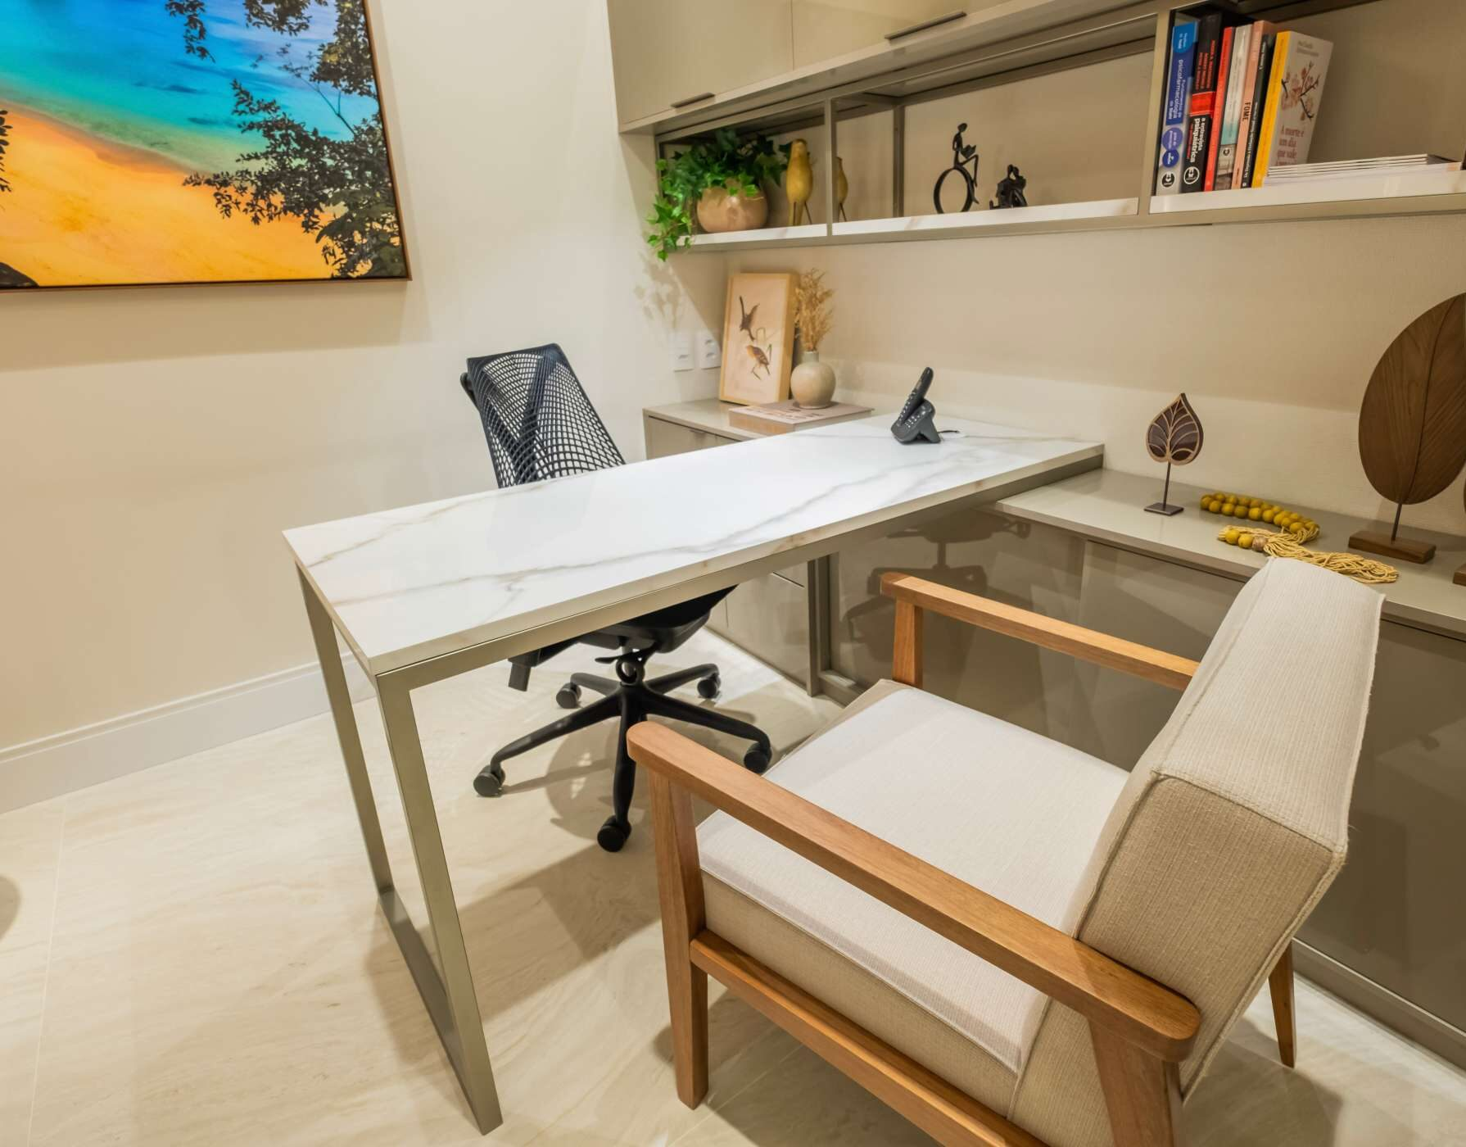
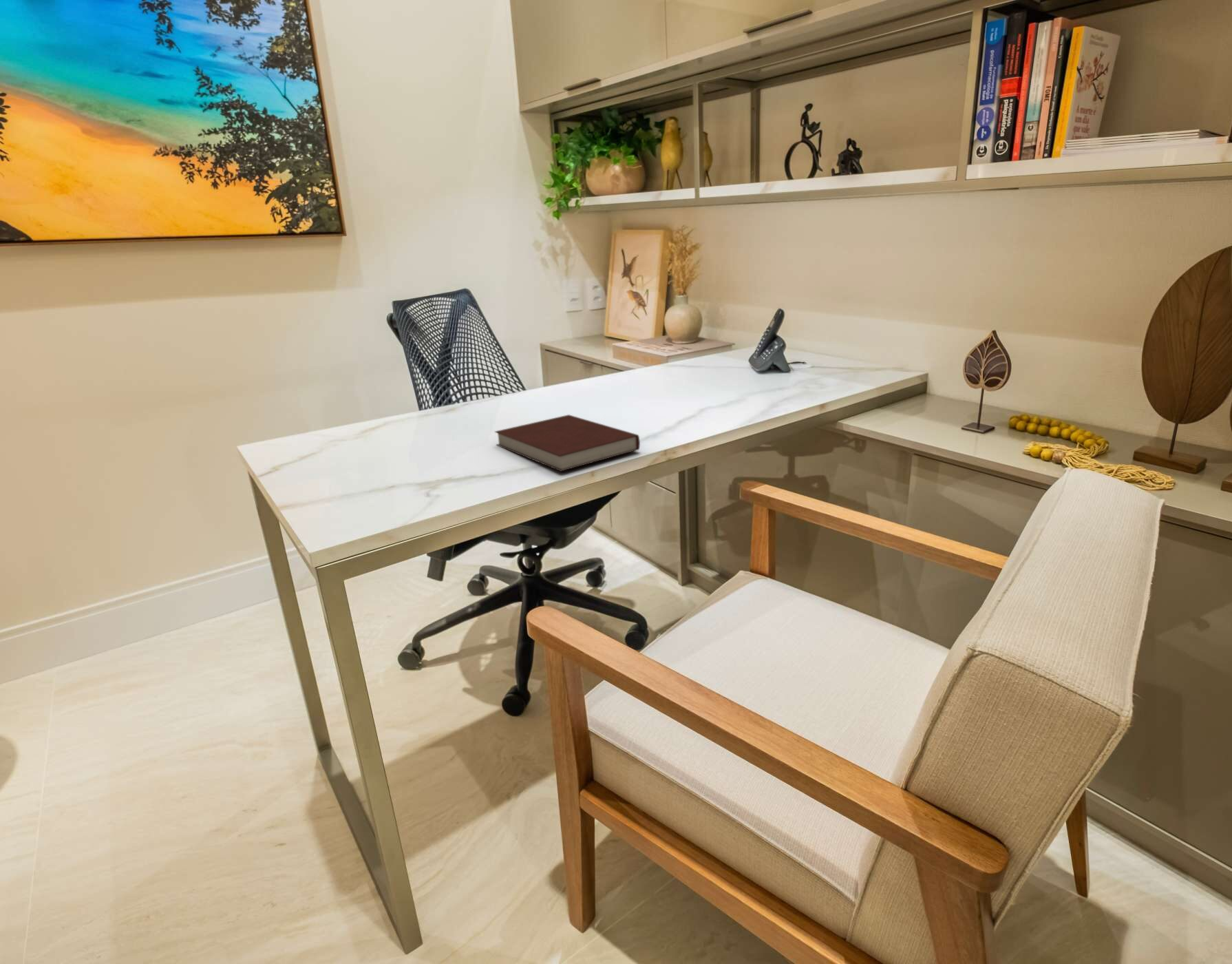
+ notebook [494,414,641,472]
